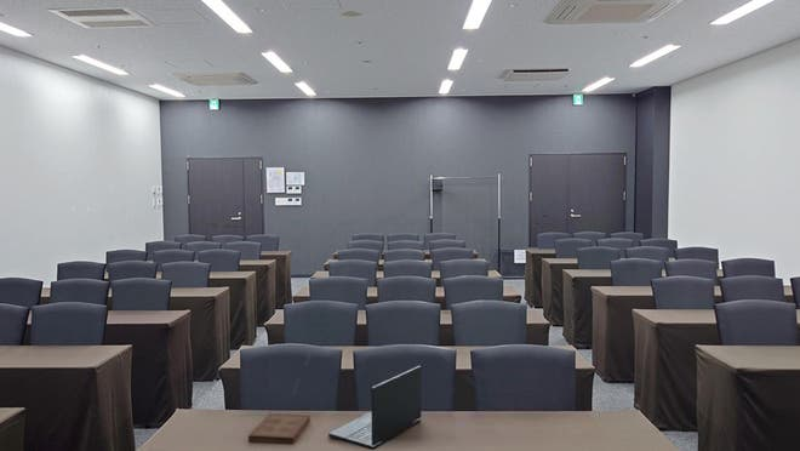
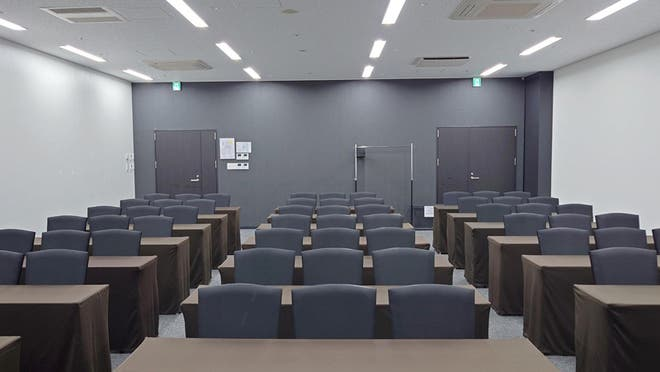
- book [247,412,312,446]
- laptop [327,365,422,451]
